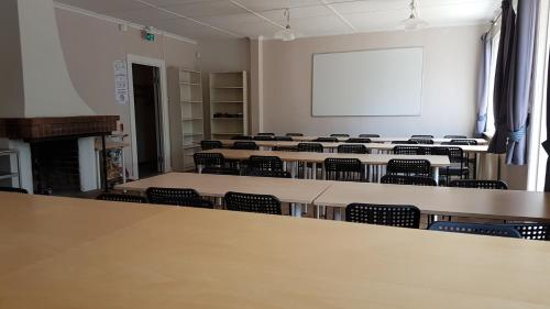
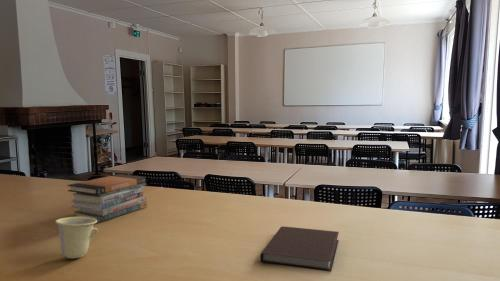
+ notebook [259,225,340,273]
+ cup [54,216,99,259]
+ book stack [67,173,148,224]
